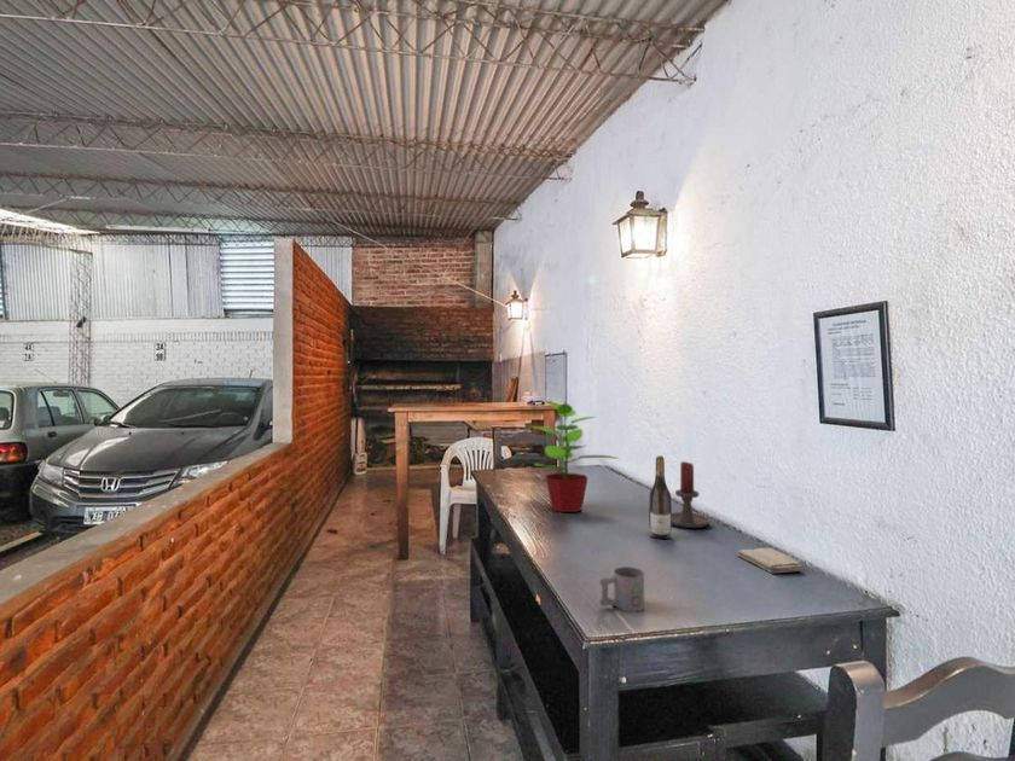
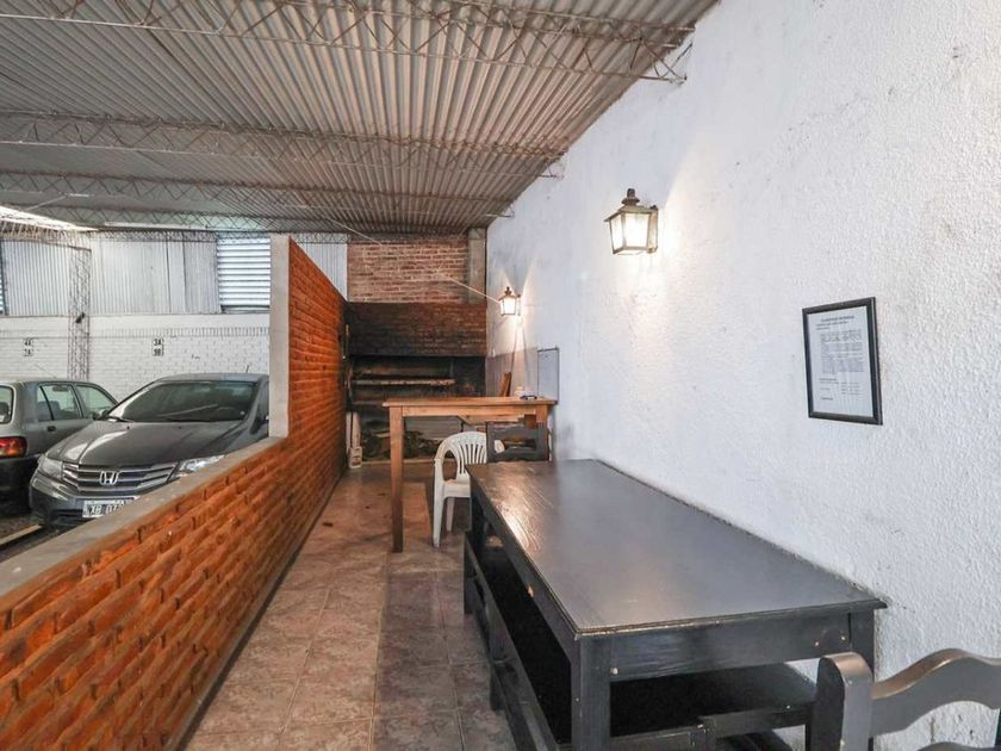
- candle holder [672,460,712,529]
- washcloth [736,547,804,575]
- wine bottle [648,454,673,540]
- potted plant [528,394,621,513]
- mug [598,565,645,612]
